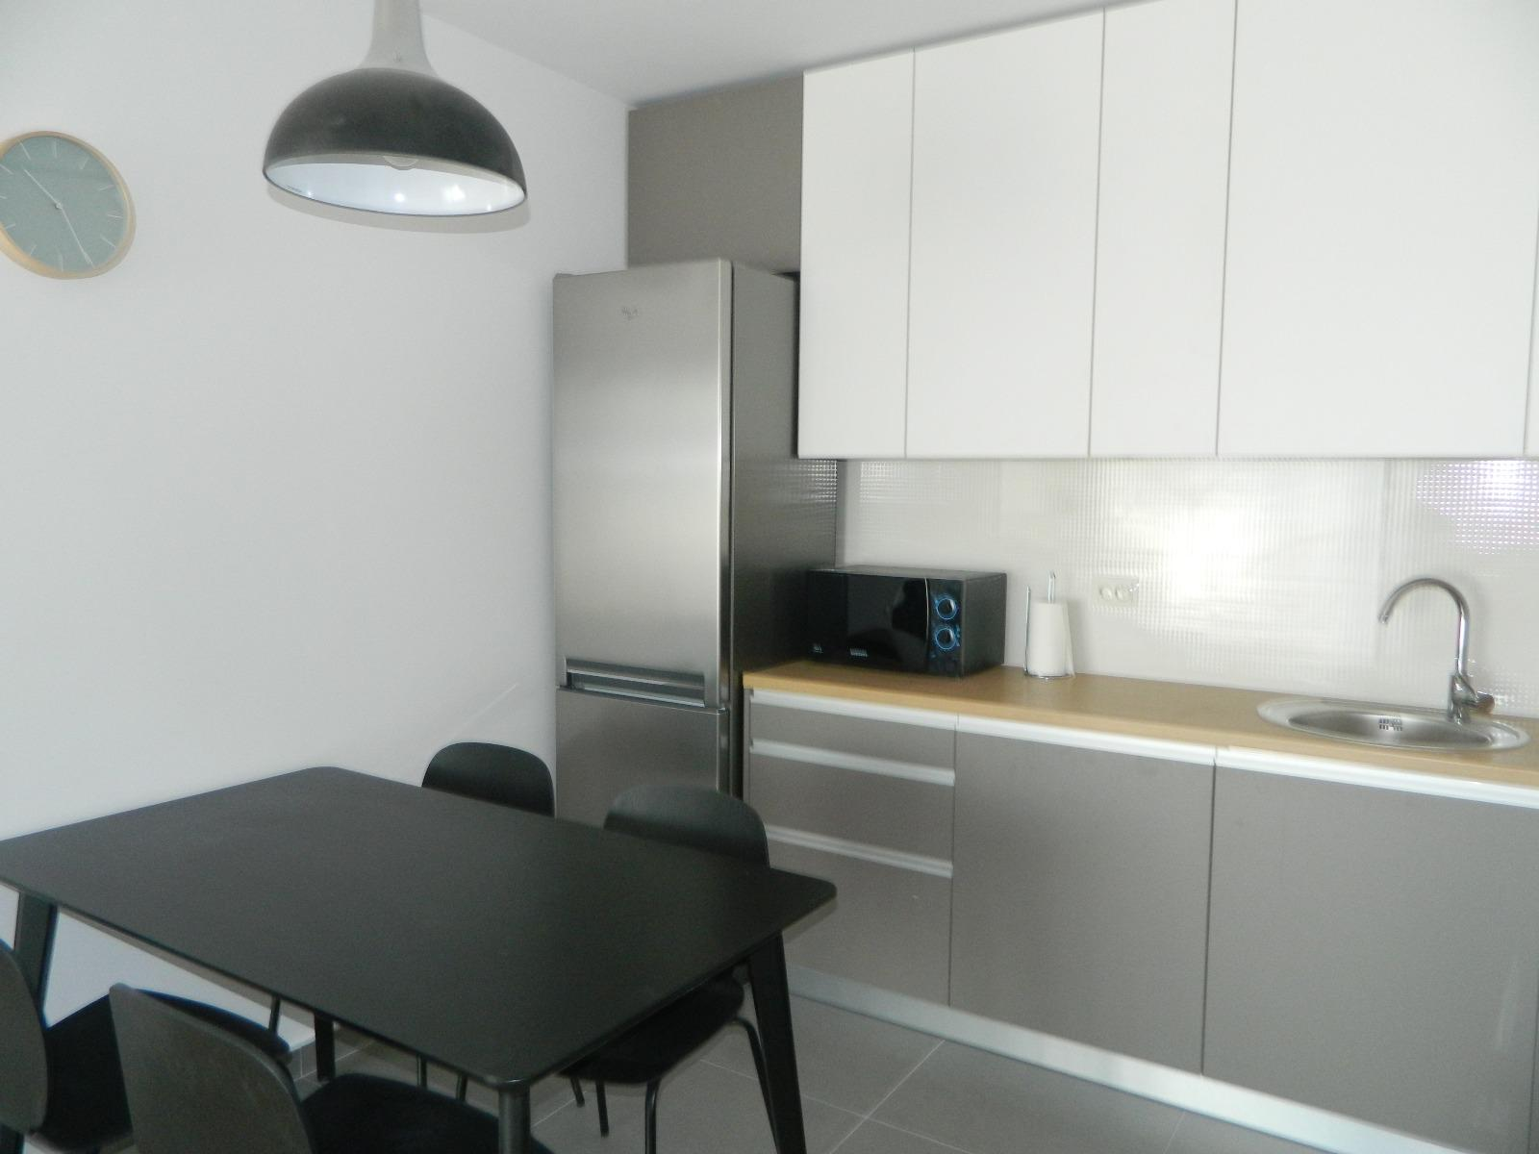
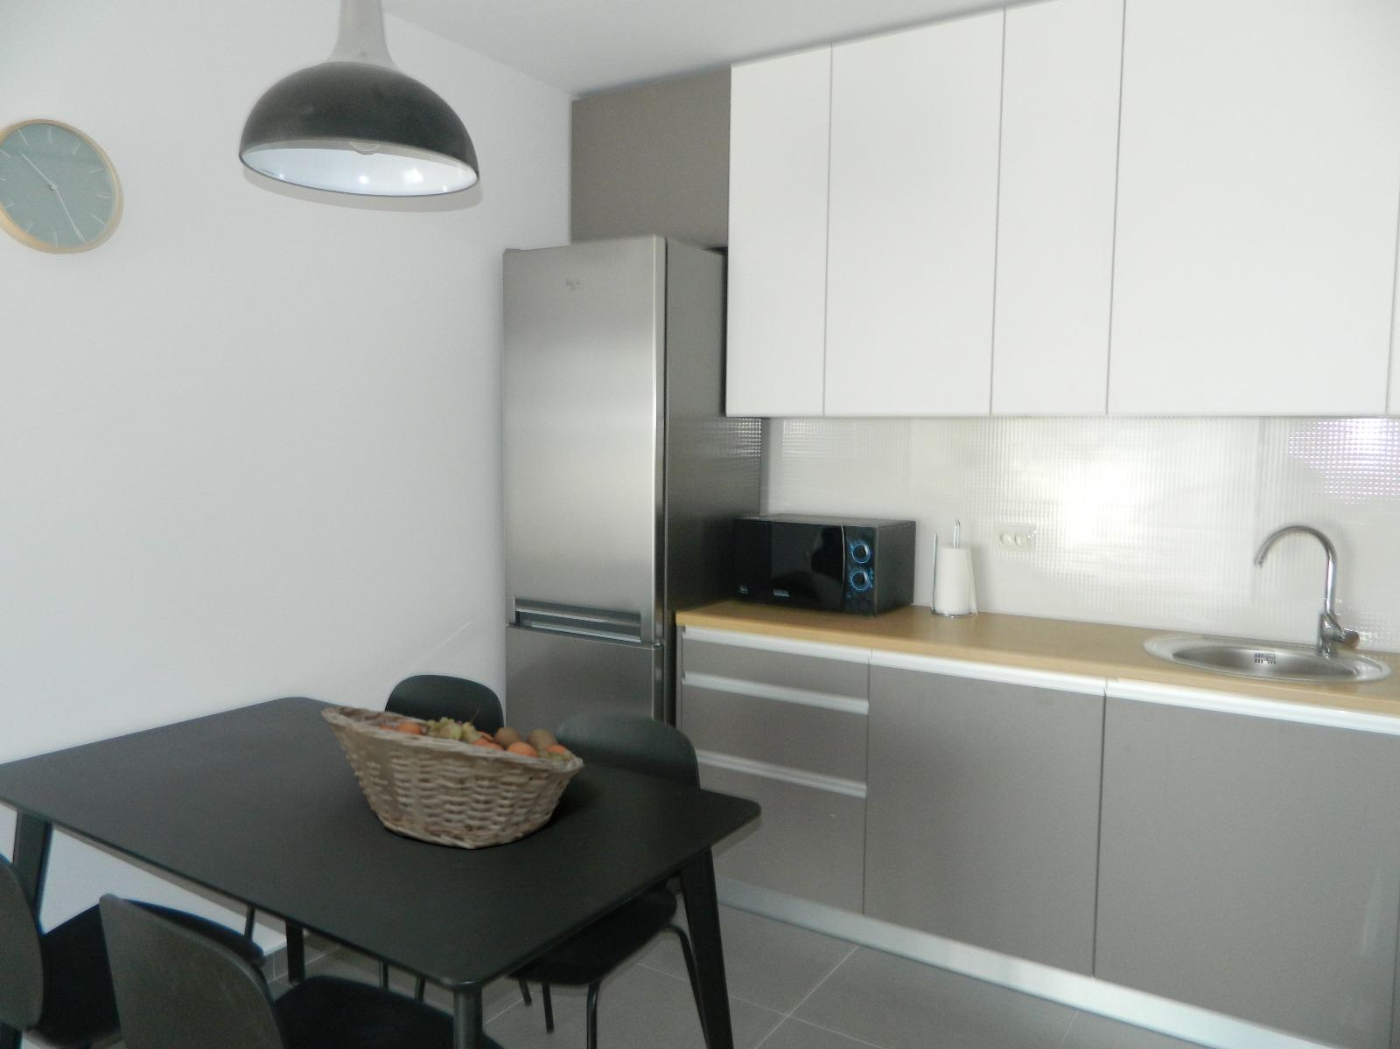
+ fruit basket [320,704,585,850]
